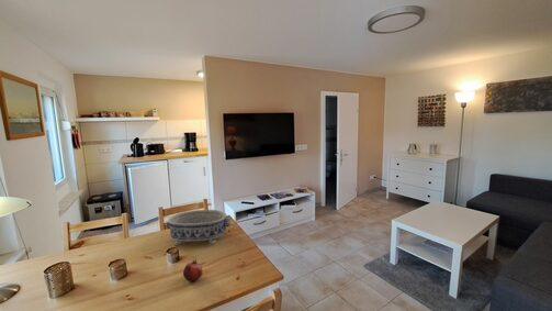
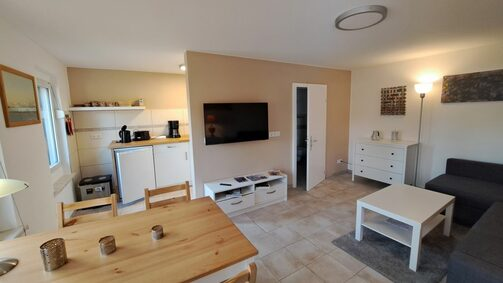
- fruit [182,258,204,284]
- decorative bowl [165,209,232,247]
